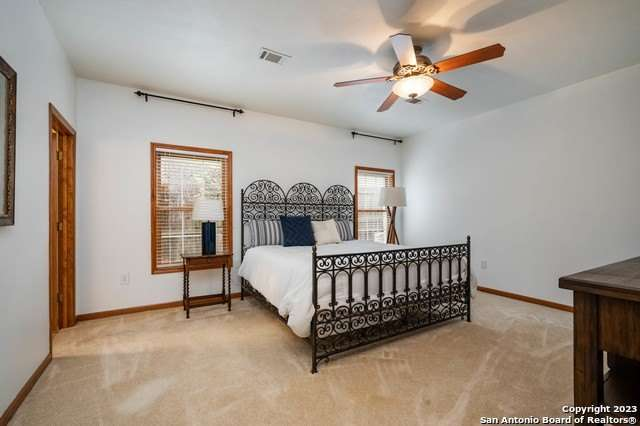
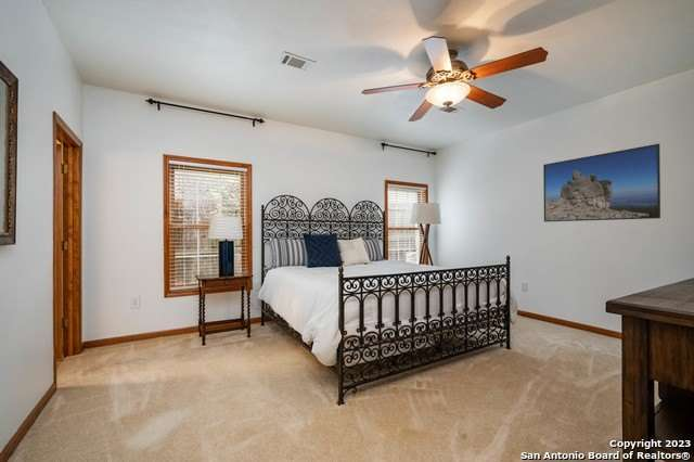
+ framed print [542,143,661,223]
